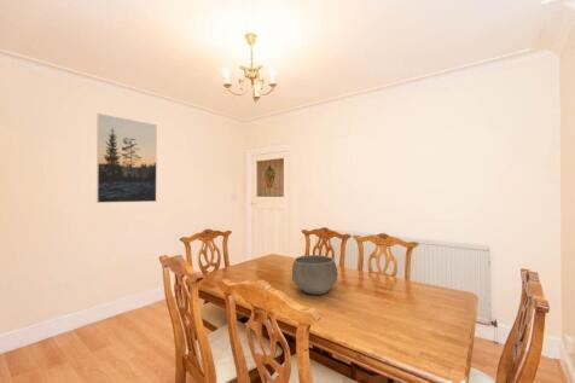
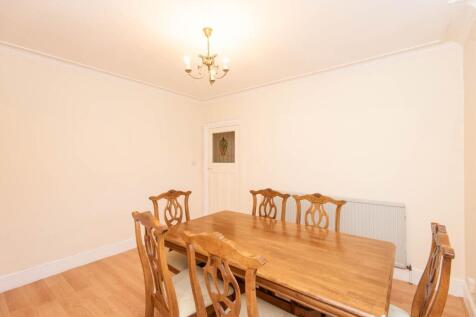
- bowl [291,254,339,296]
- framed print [95,112,158,204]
